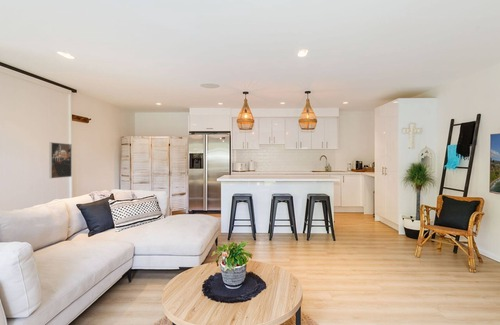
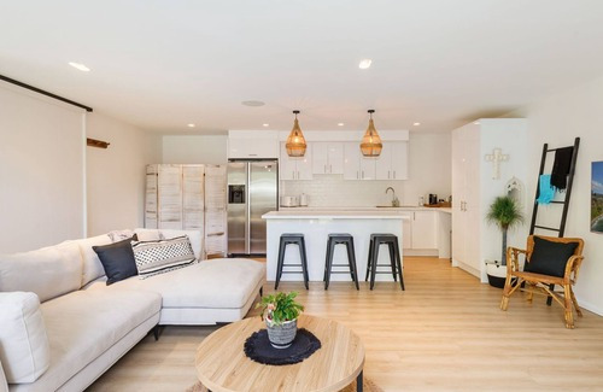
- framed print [48,141,73,179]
